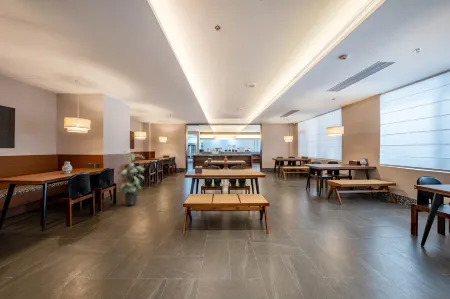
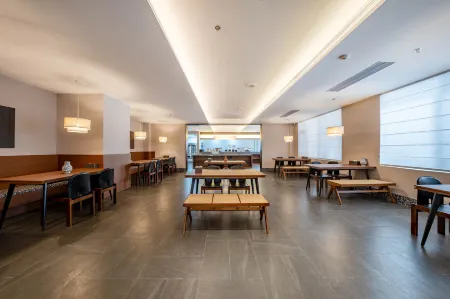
- indoor plant [114,150,146,206]
